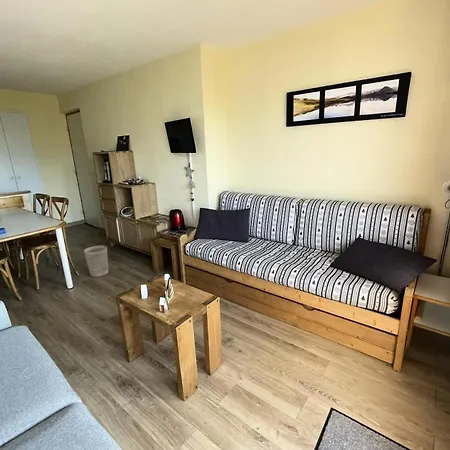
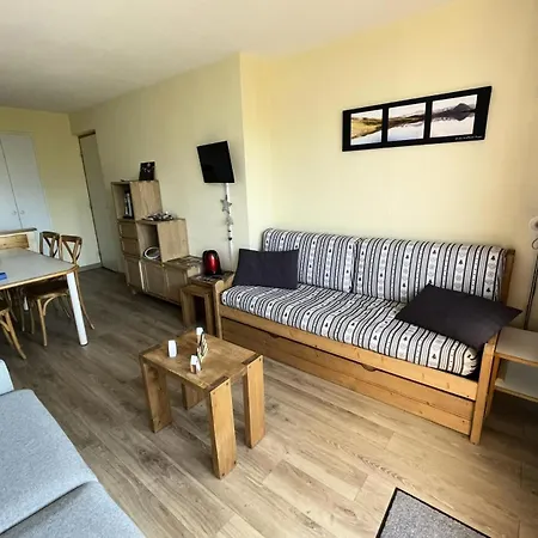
- wastebasket [83,245,109,278]
